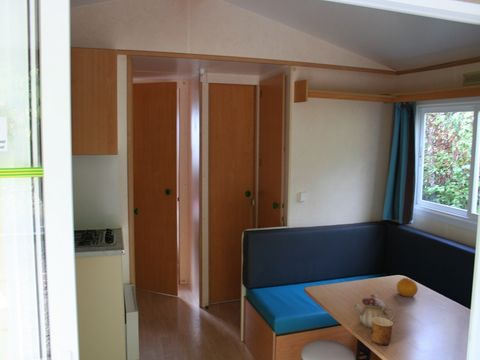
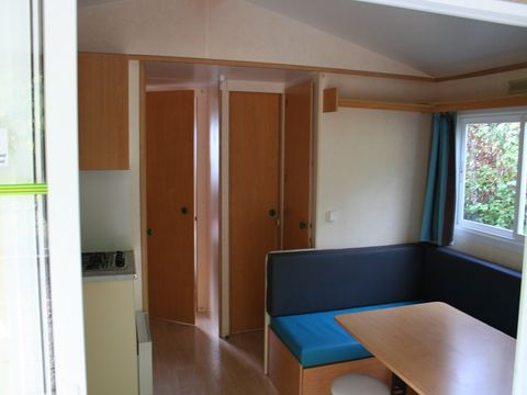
- cup [370,317,394,346]
- fruit [396,277,419,298]
- teapot [353,293,397,329]
